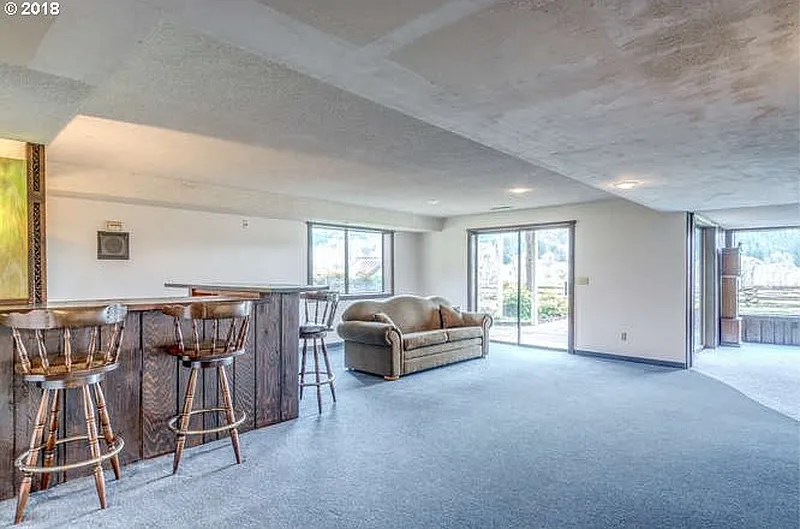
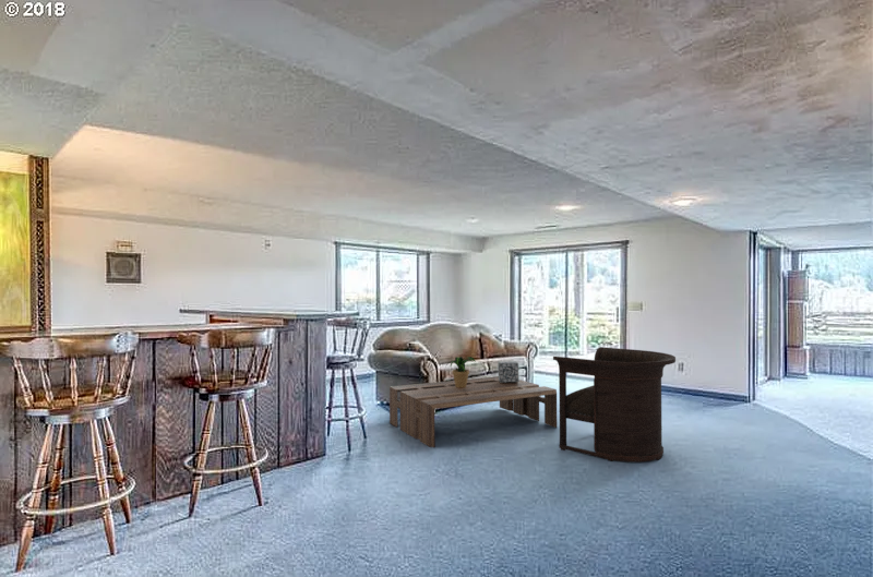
+ armchair [552,346,677,464]
+ coffee table [388,375,558,448]
+ decorative box [497,360,519,383]
+ potted plant [444,356,477,387]
